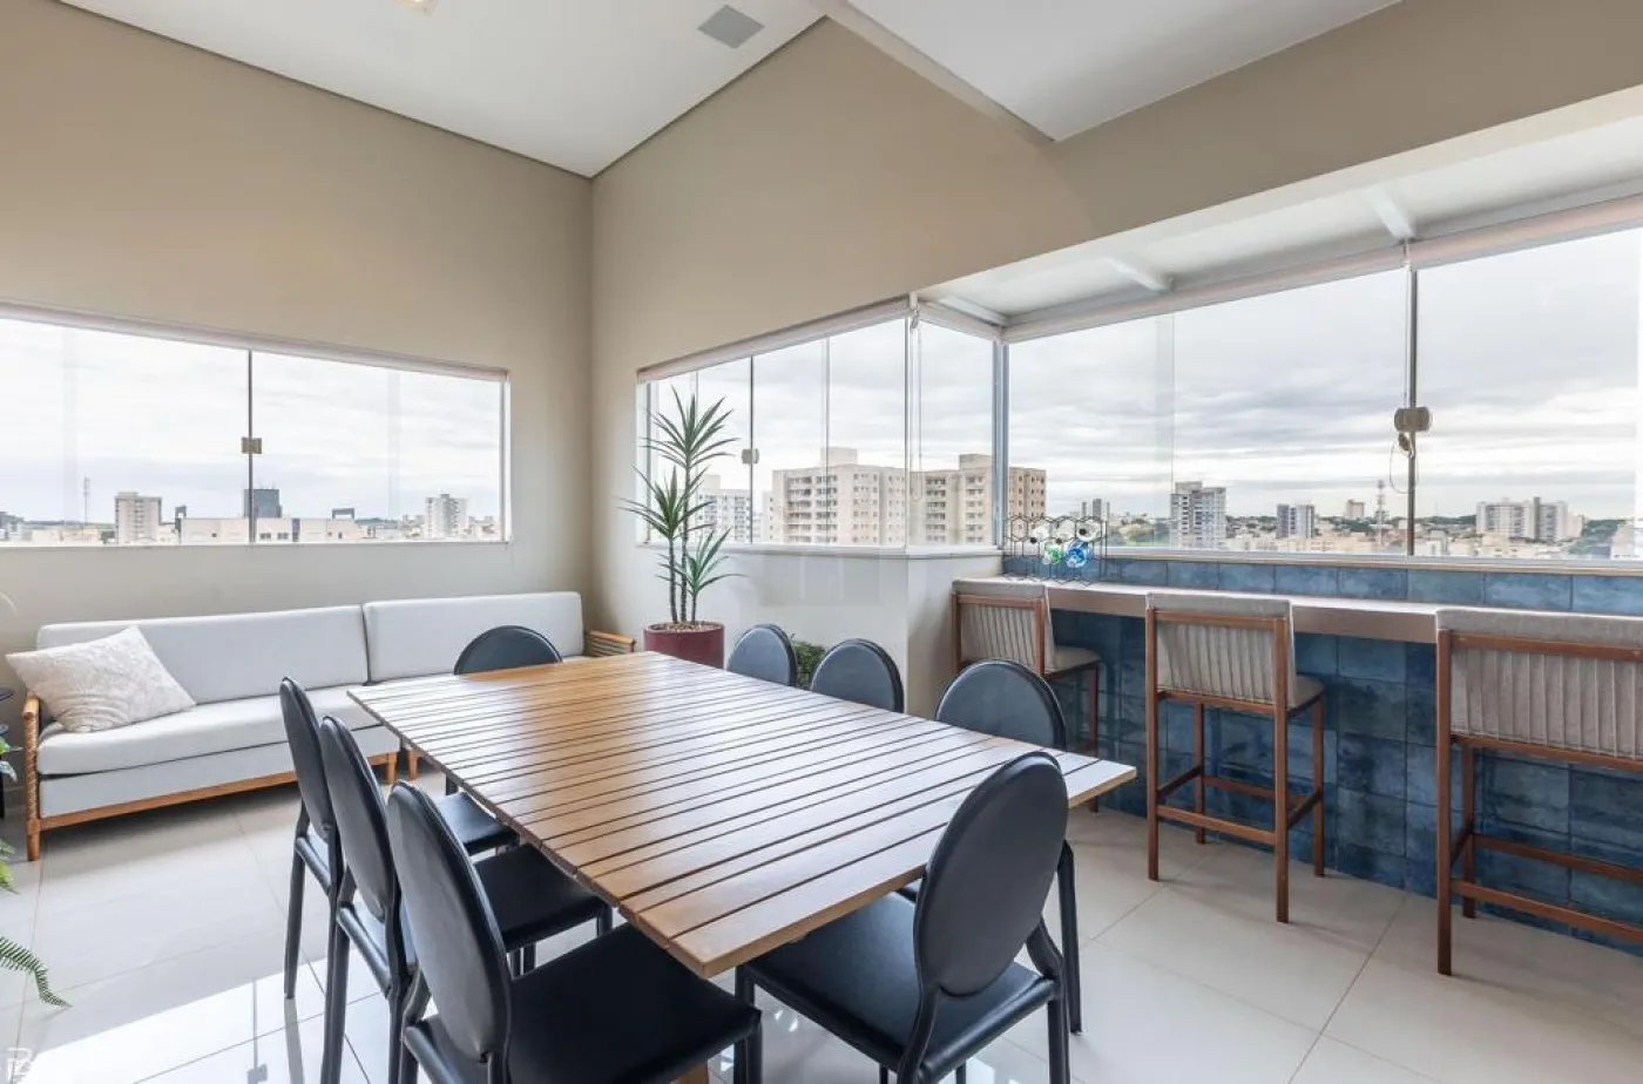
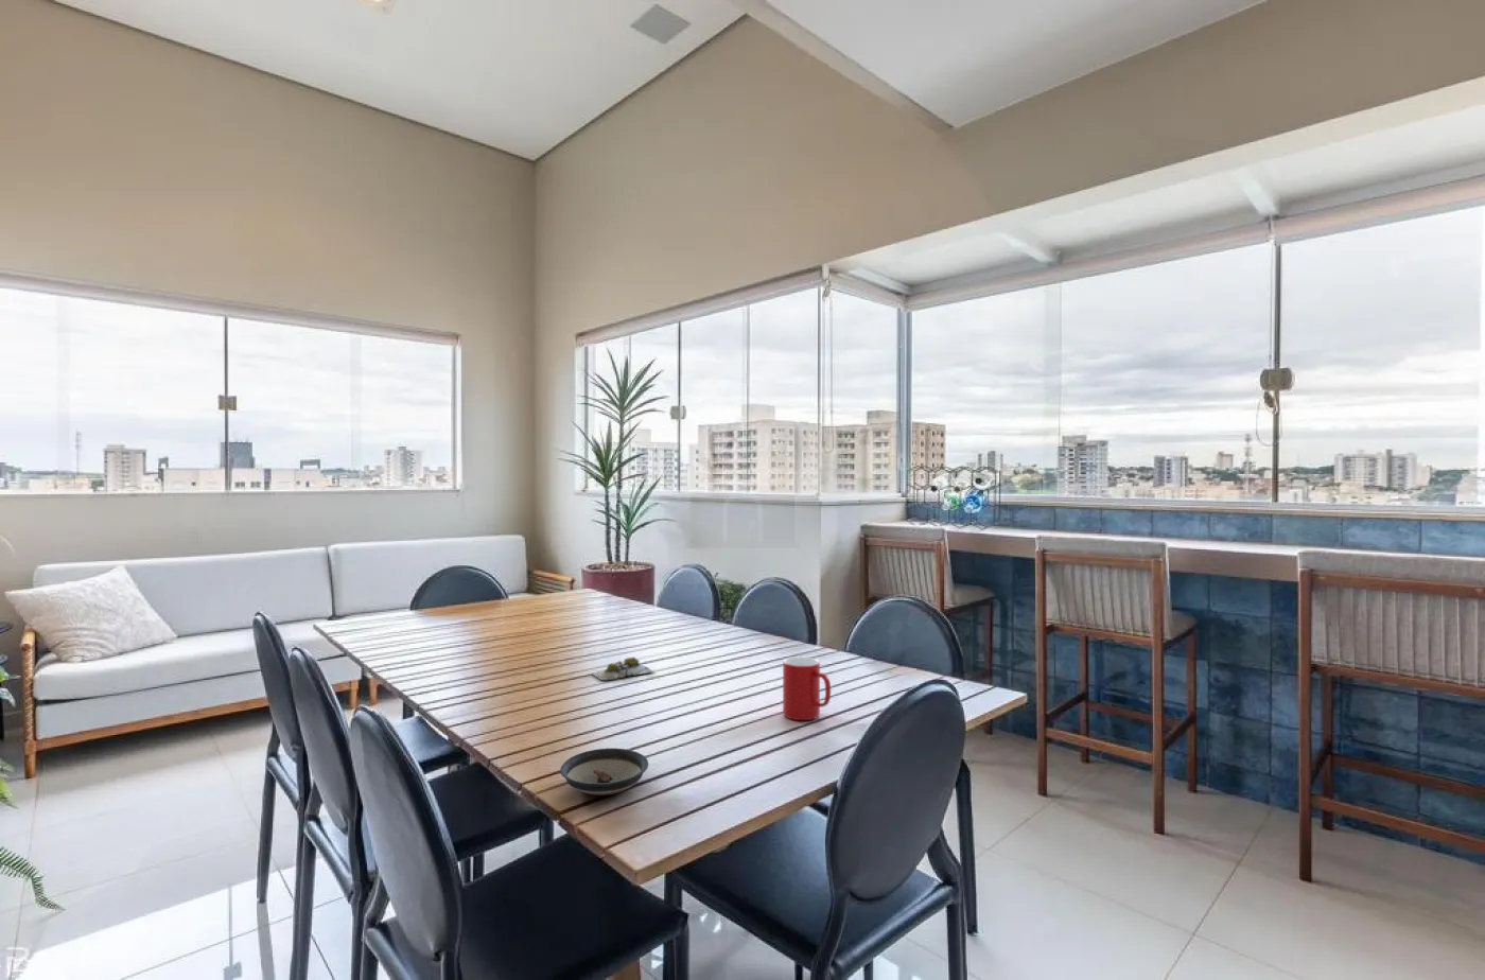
+ cup [782,655,831,721]
+ succulent plant [591,655,654,681]
+ saucer [559,747,650,796]
